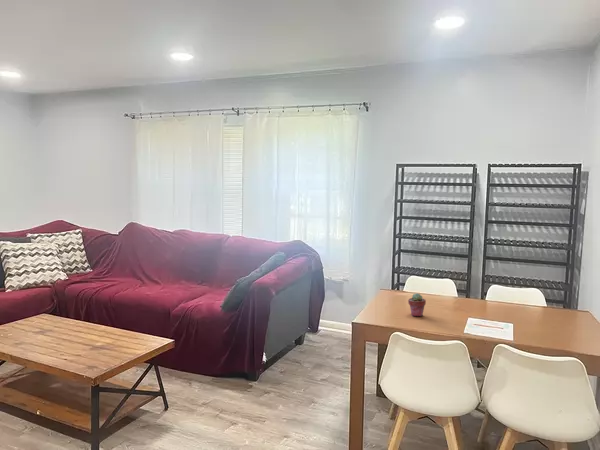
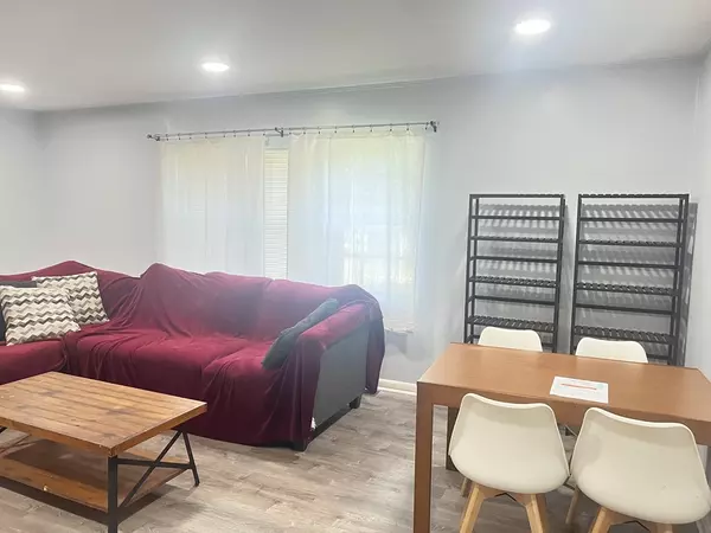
- potted succulent [407,292,427,317]
